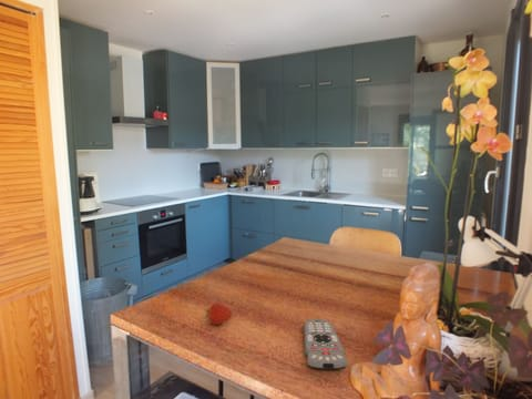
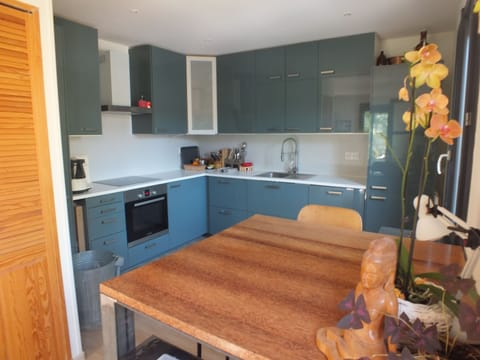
- fruit [203,303,234,326]
- remote control [303,318,349,371]
